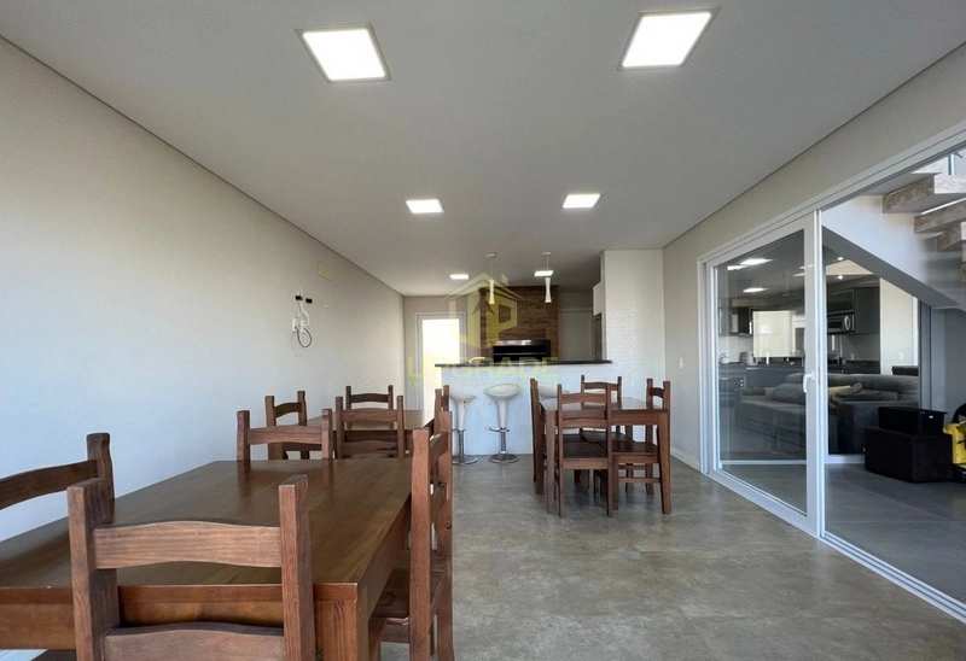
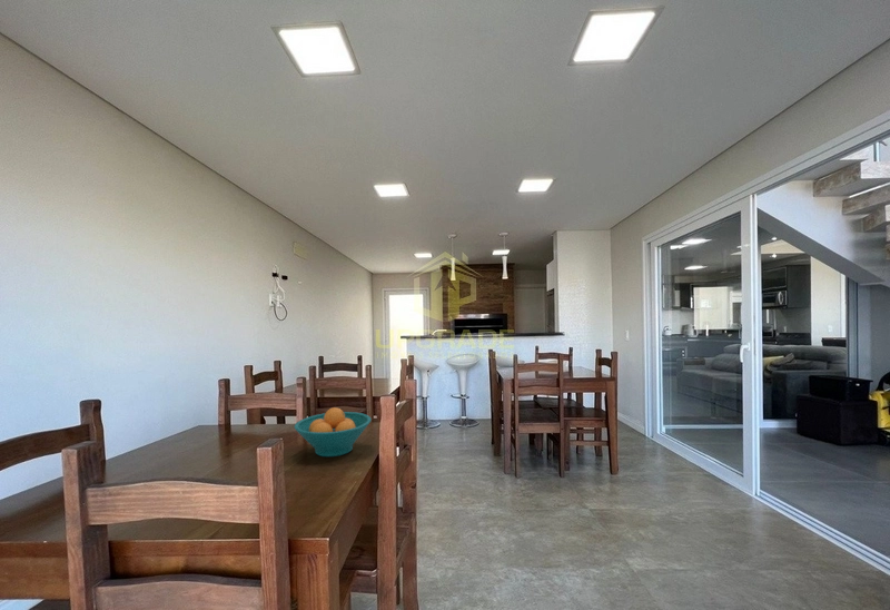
+ fruit bowl [293,406,373,457]
